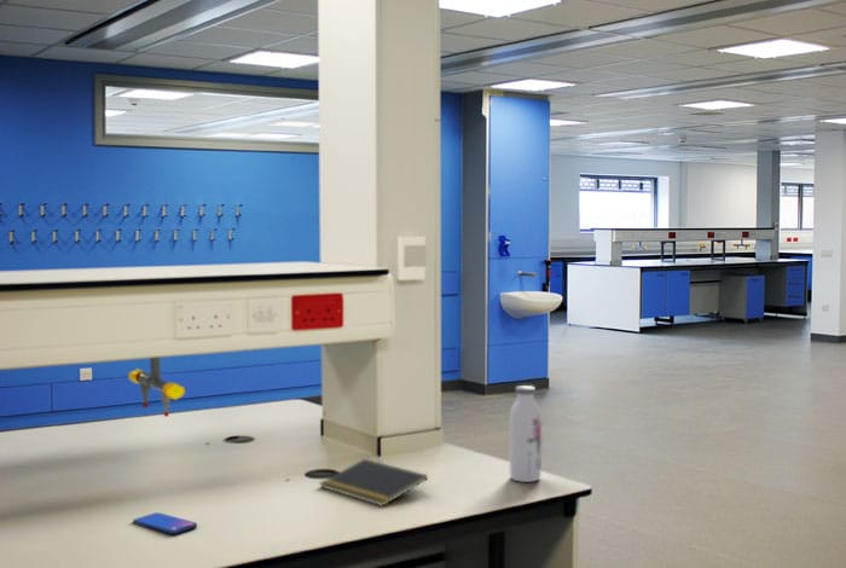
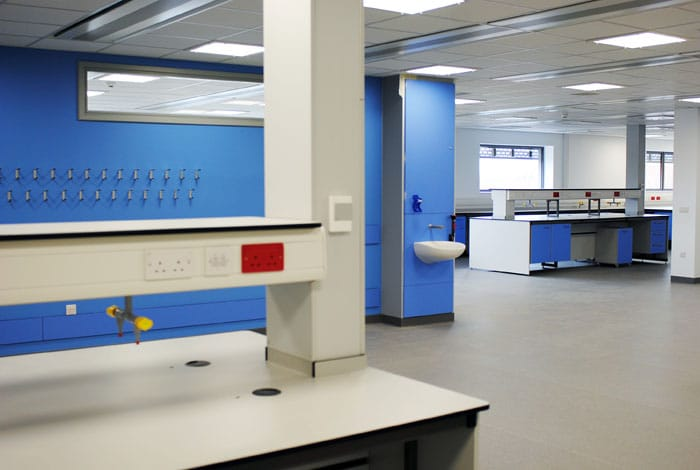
- notepad [318,458,429,508]
- smartphone [132,511,198,535]
- water bottle [509,384,543,483]
